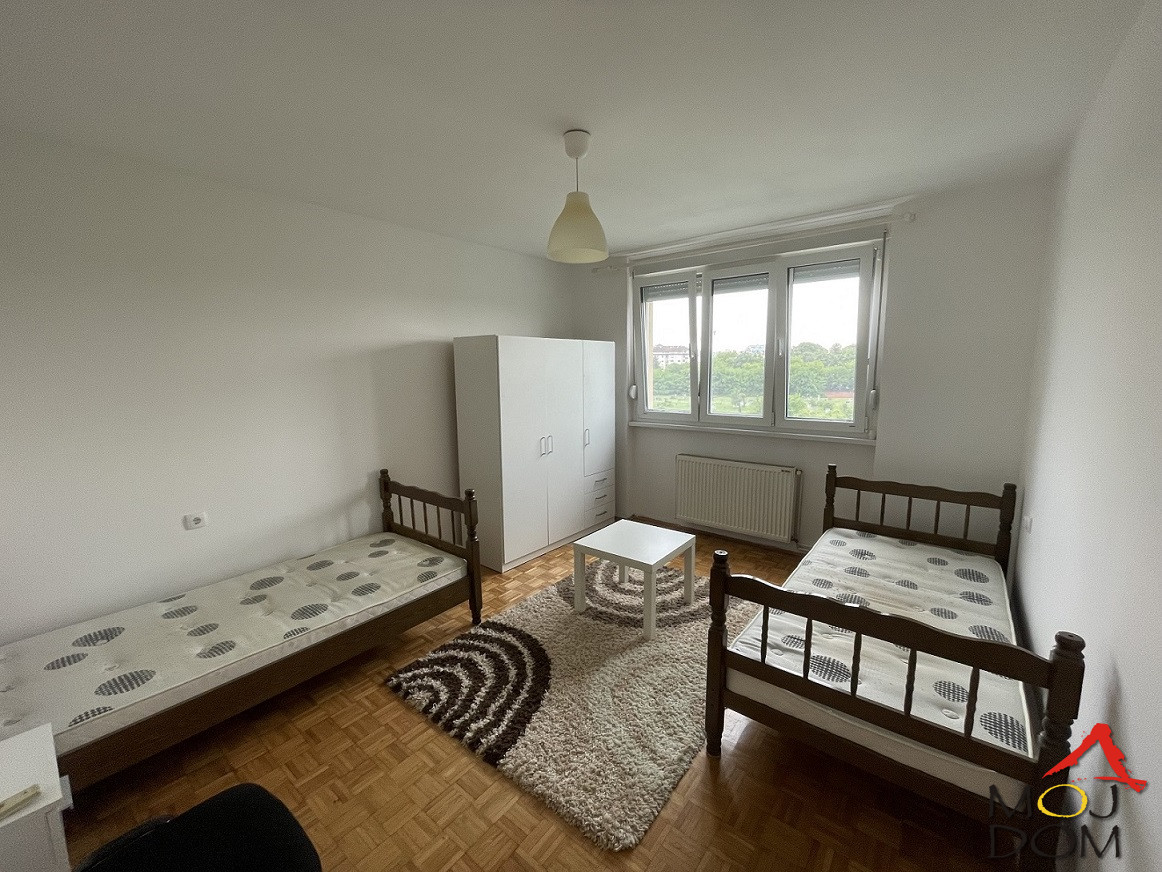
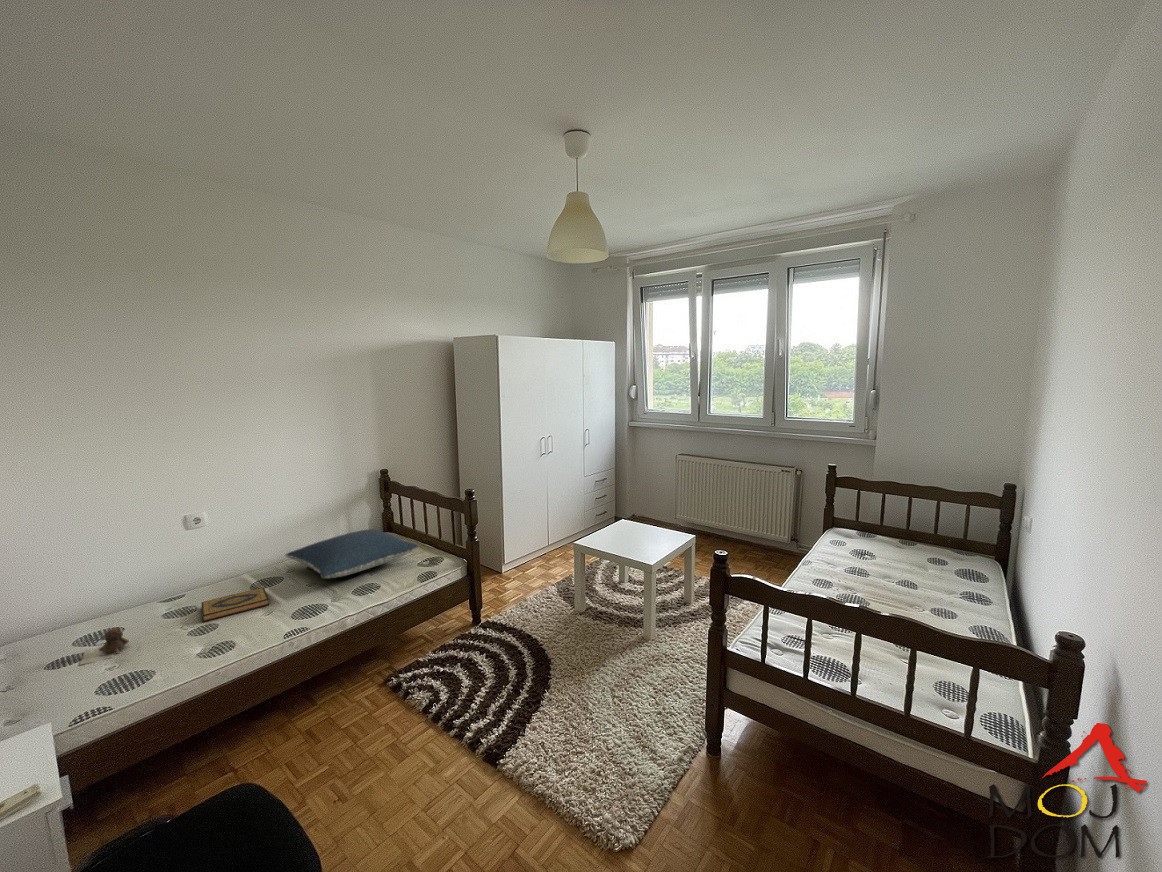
+ hardback book [200,587,270,623]
+ pillow [284,528,419,579]
+ teddy bear [78,626,142,667]
